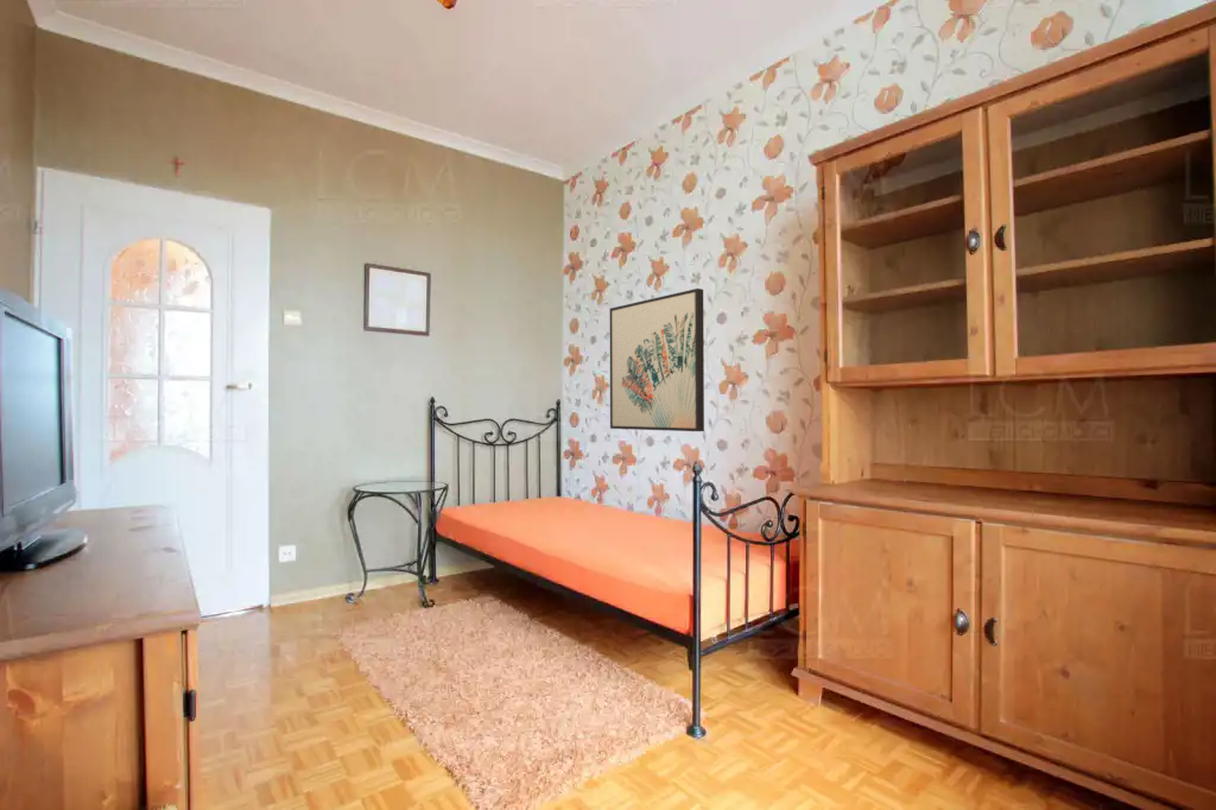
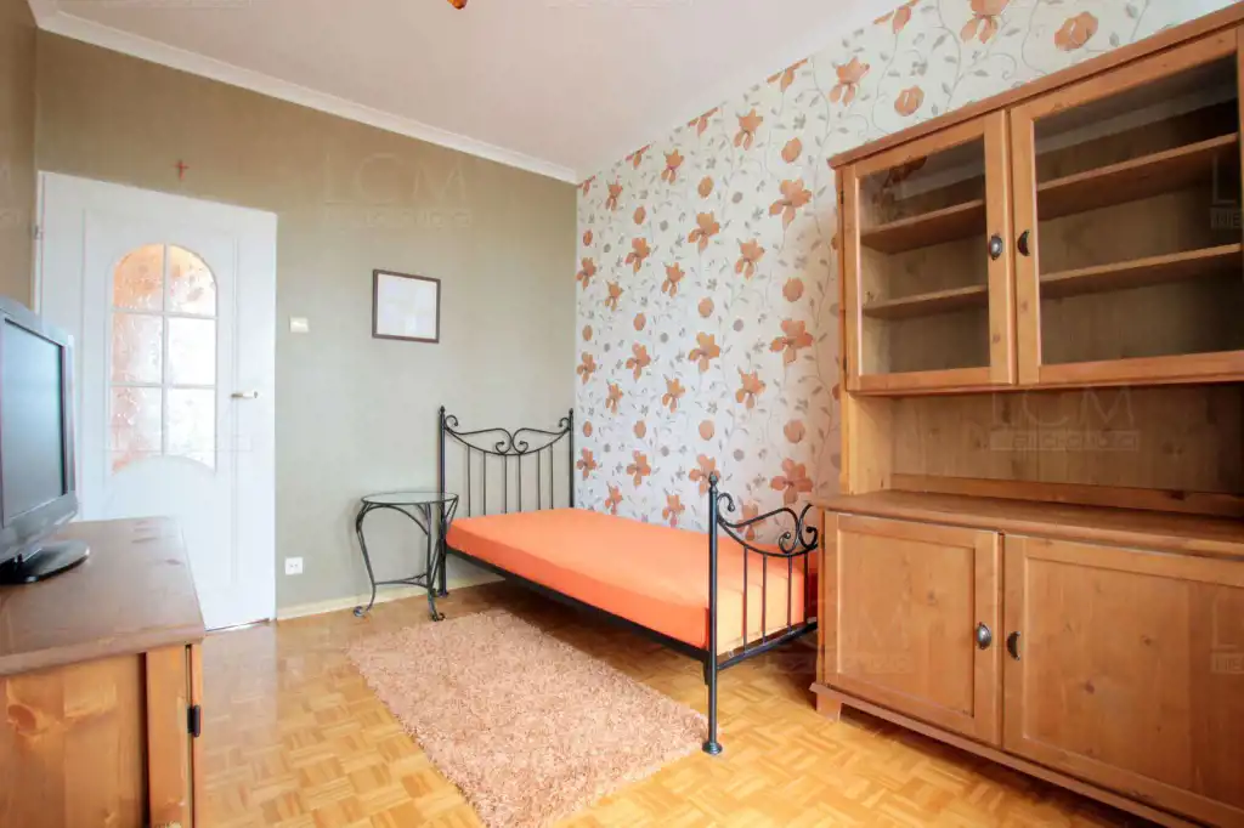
- wall art [609,287,705,432]
